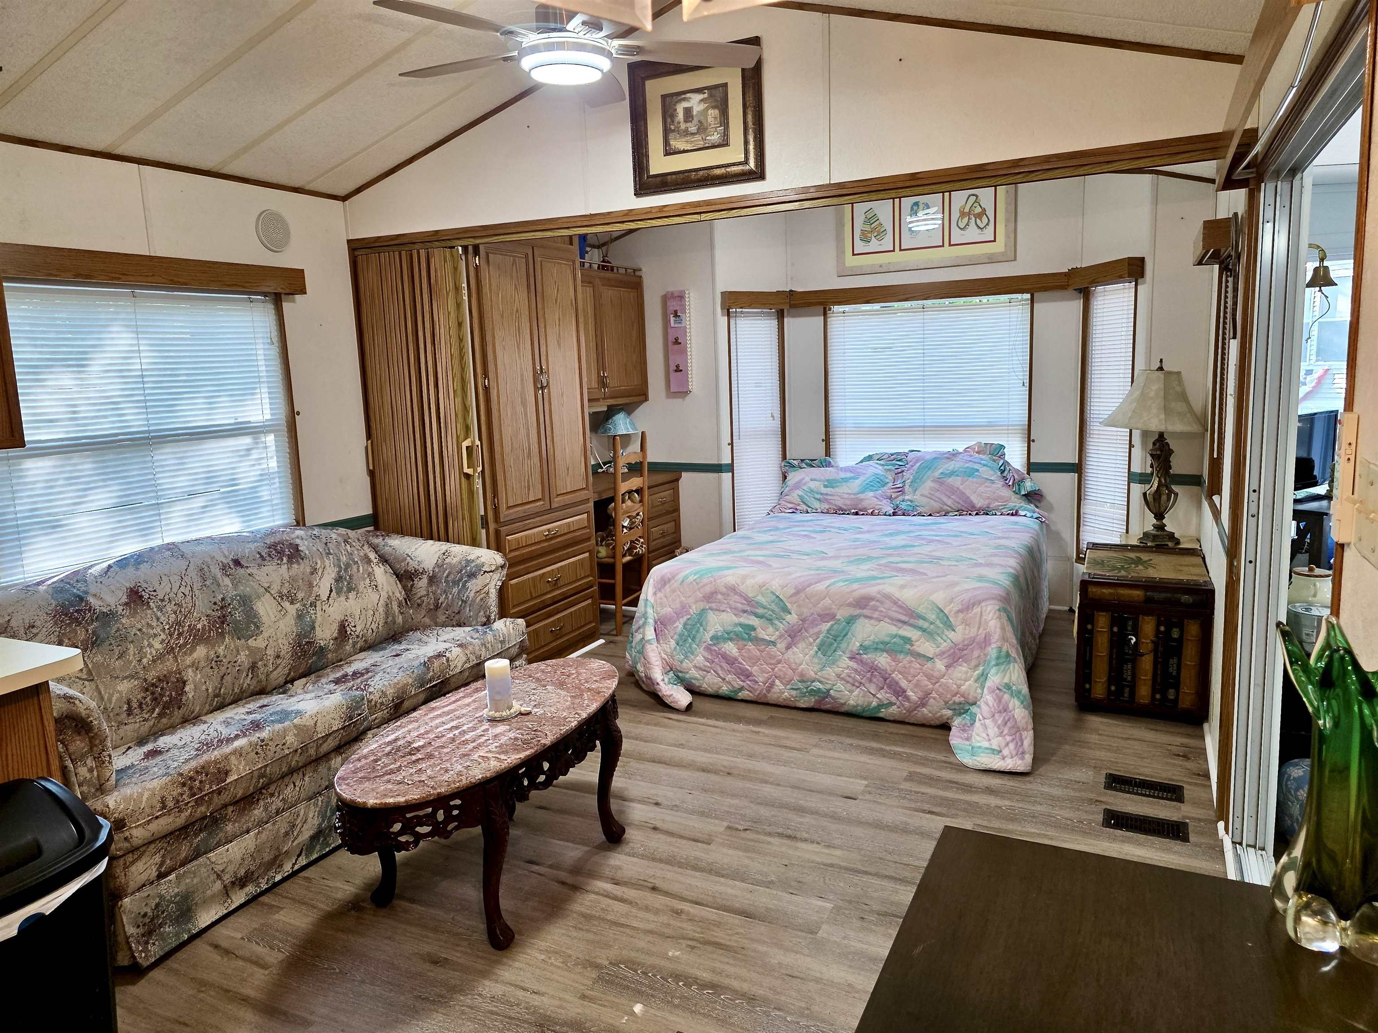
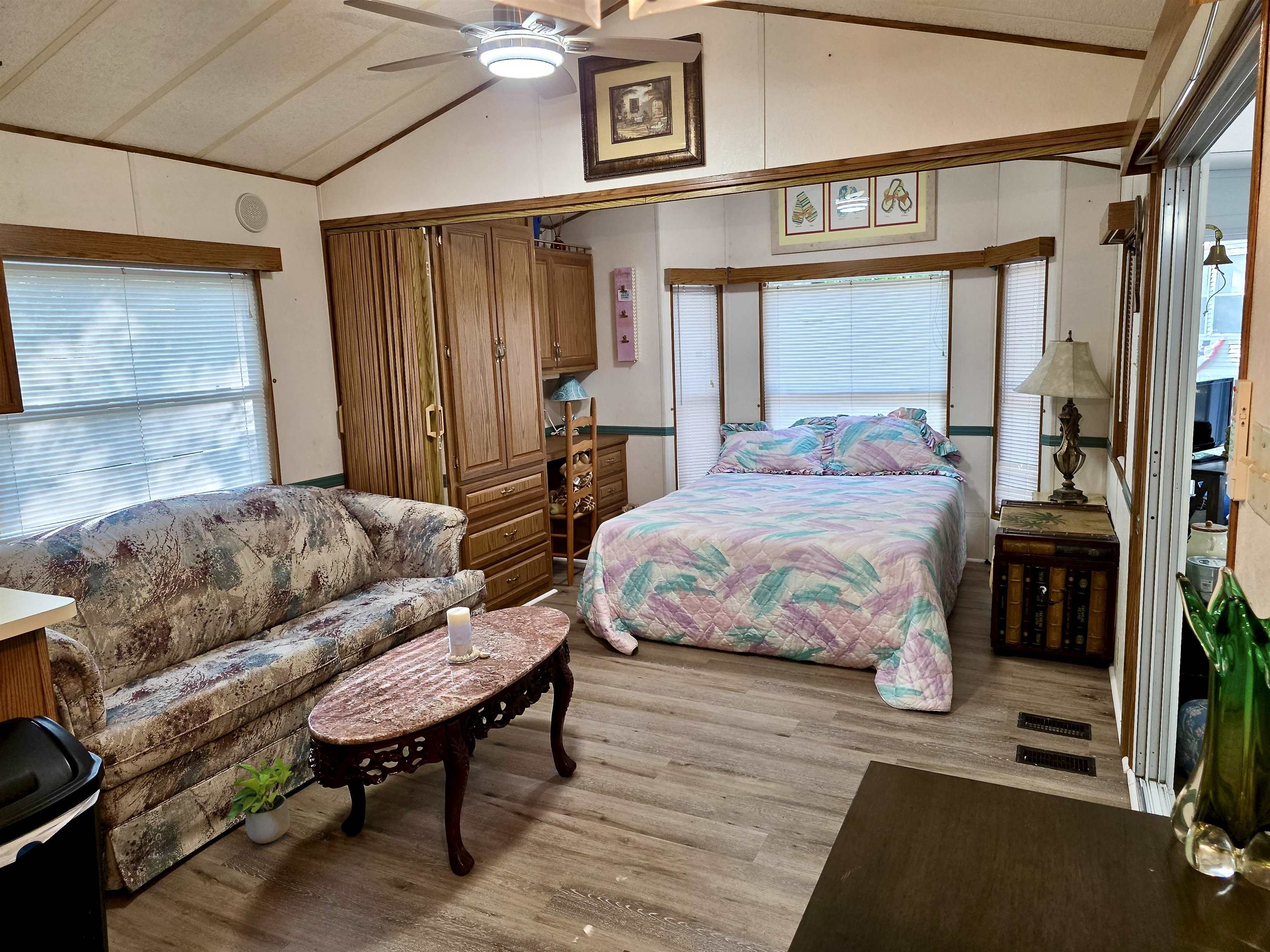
+ potted plant [225,757,294,844]
